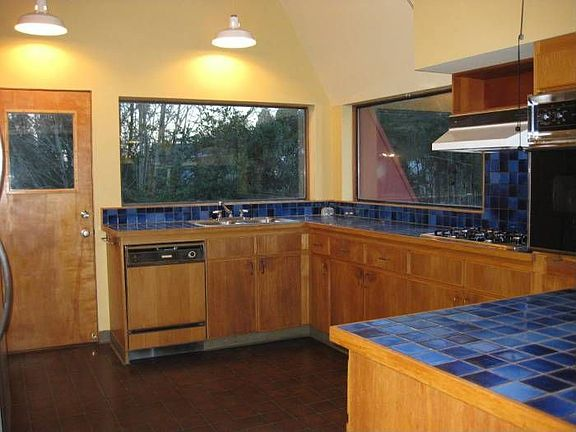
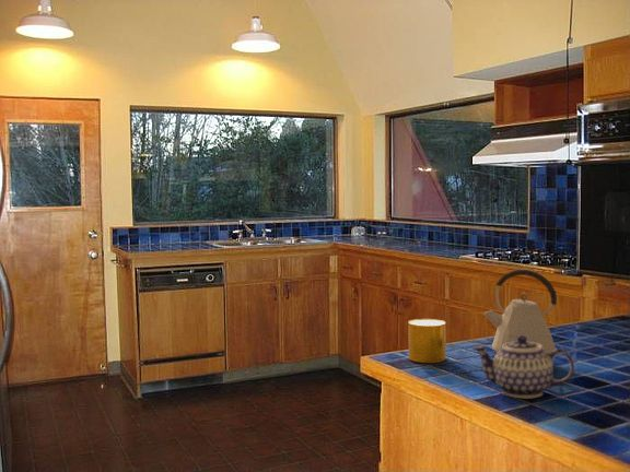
+ kettle [483,269,562,357]
+ cup [407,318,446,364]
+ teapot [471,335,575,400]
